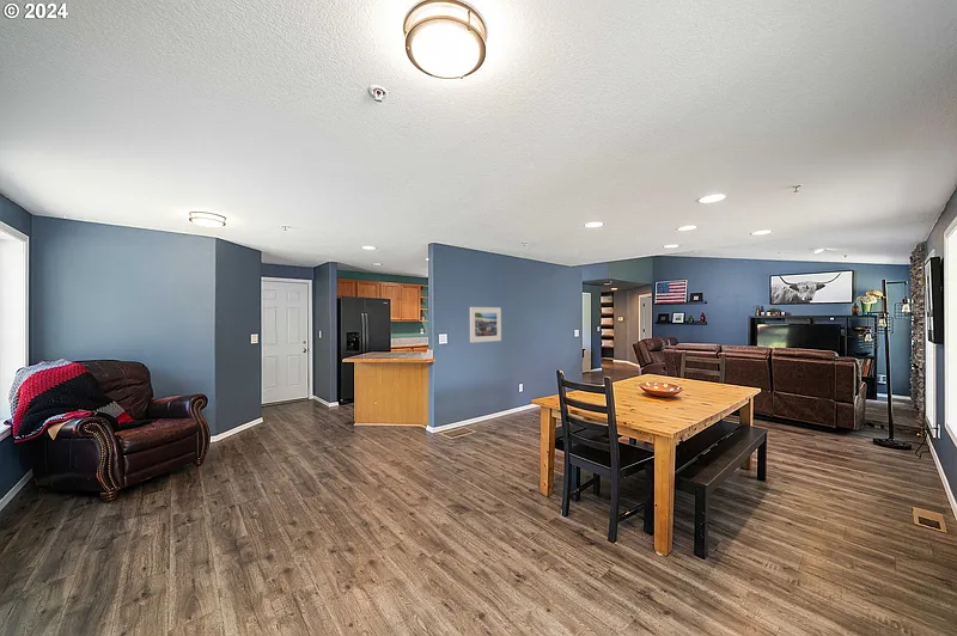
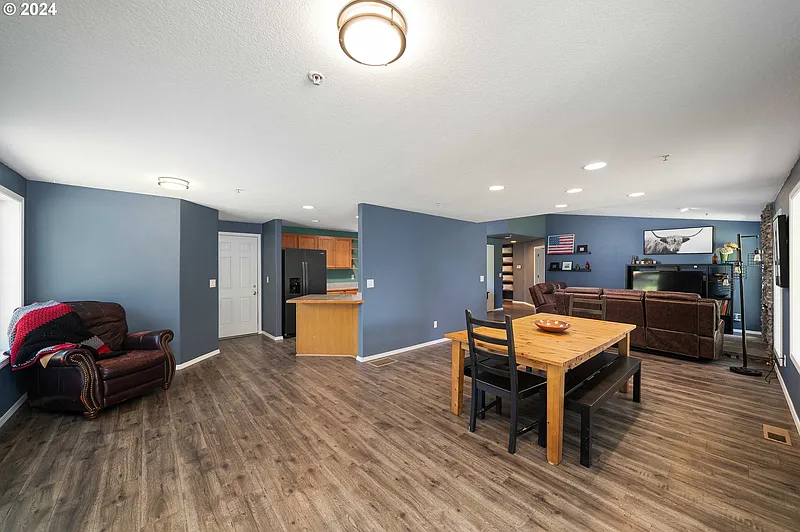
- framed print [469,306,502,344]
